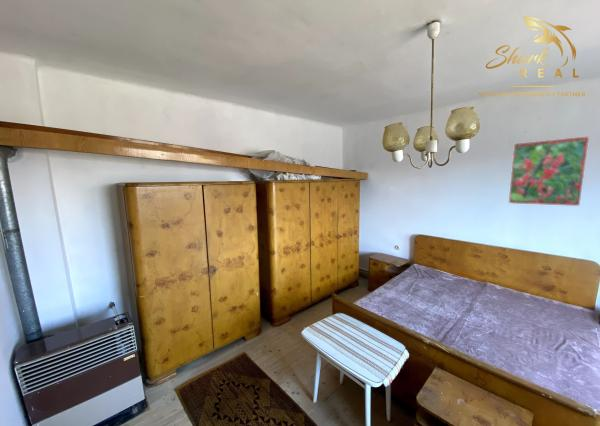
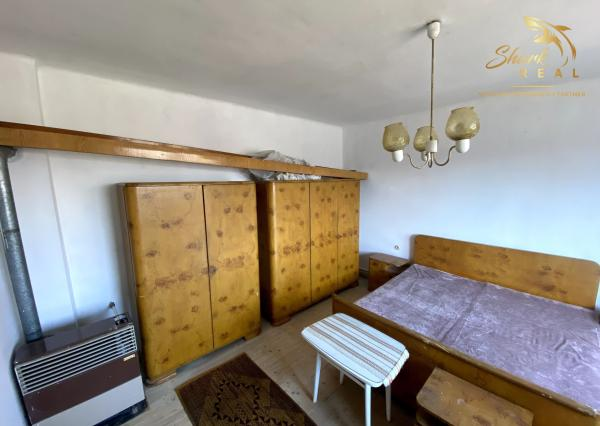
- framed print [507,135,590,207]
